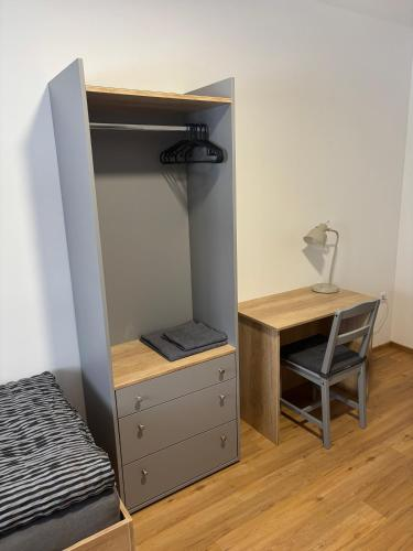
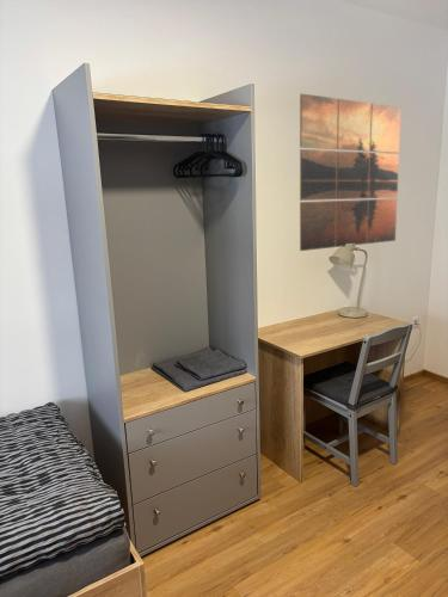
+ wall art [299,92,403,252]
